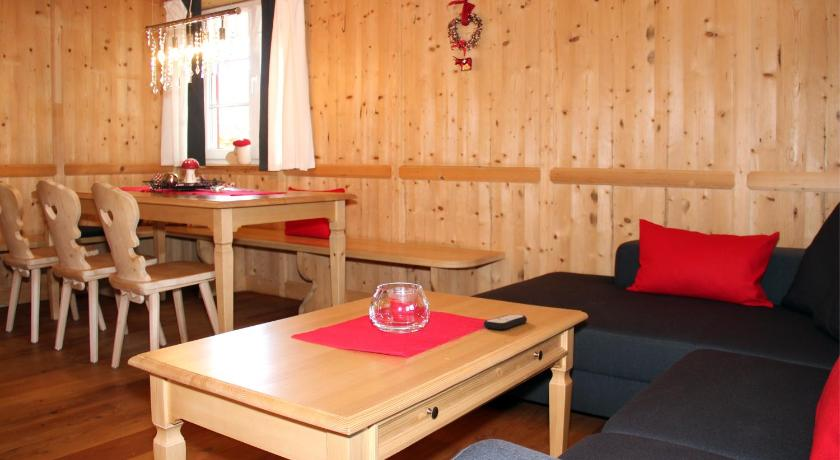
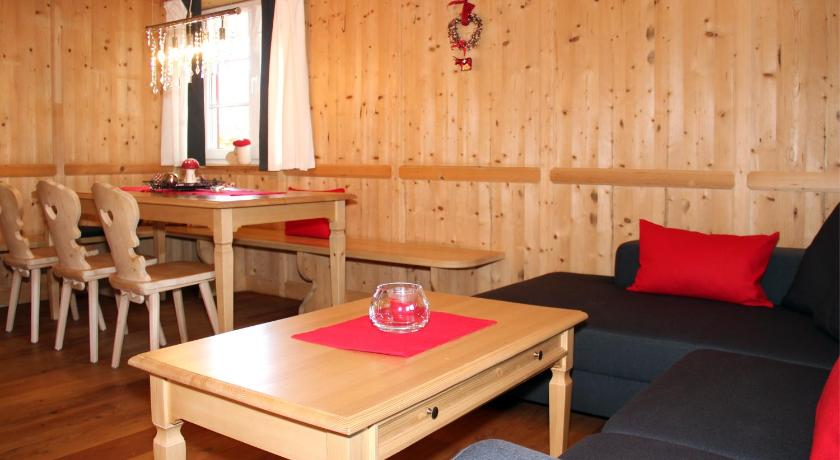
- remote control [483,313,528,331]
